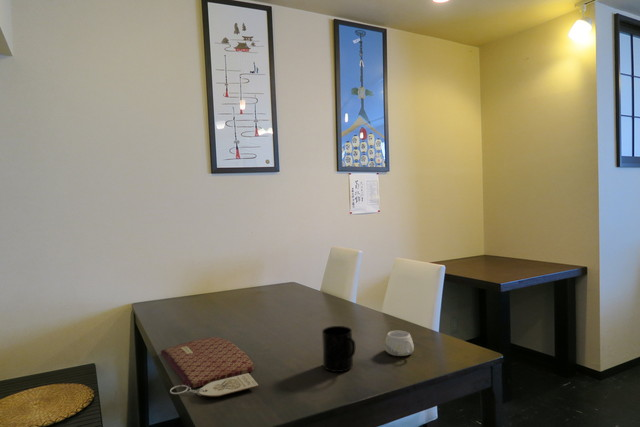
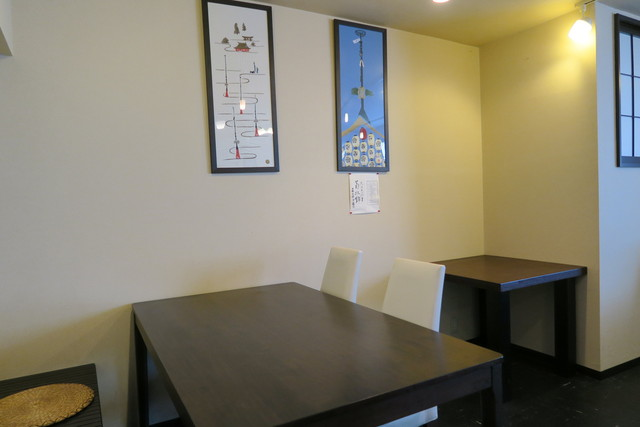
- placemat [160,336,260,398]
- mug [384,330,415,357]
- mug [321,325,356,373]
